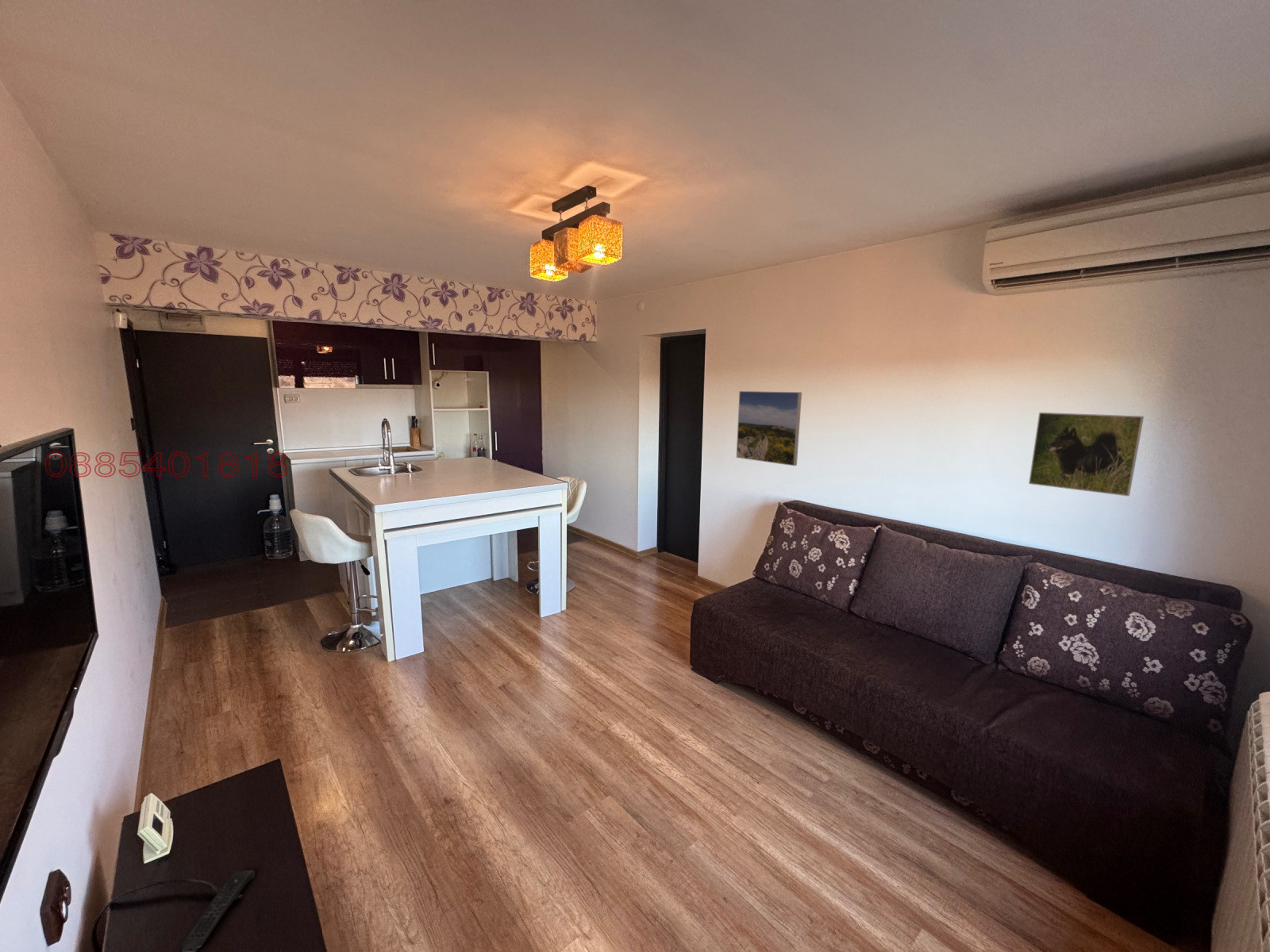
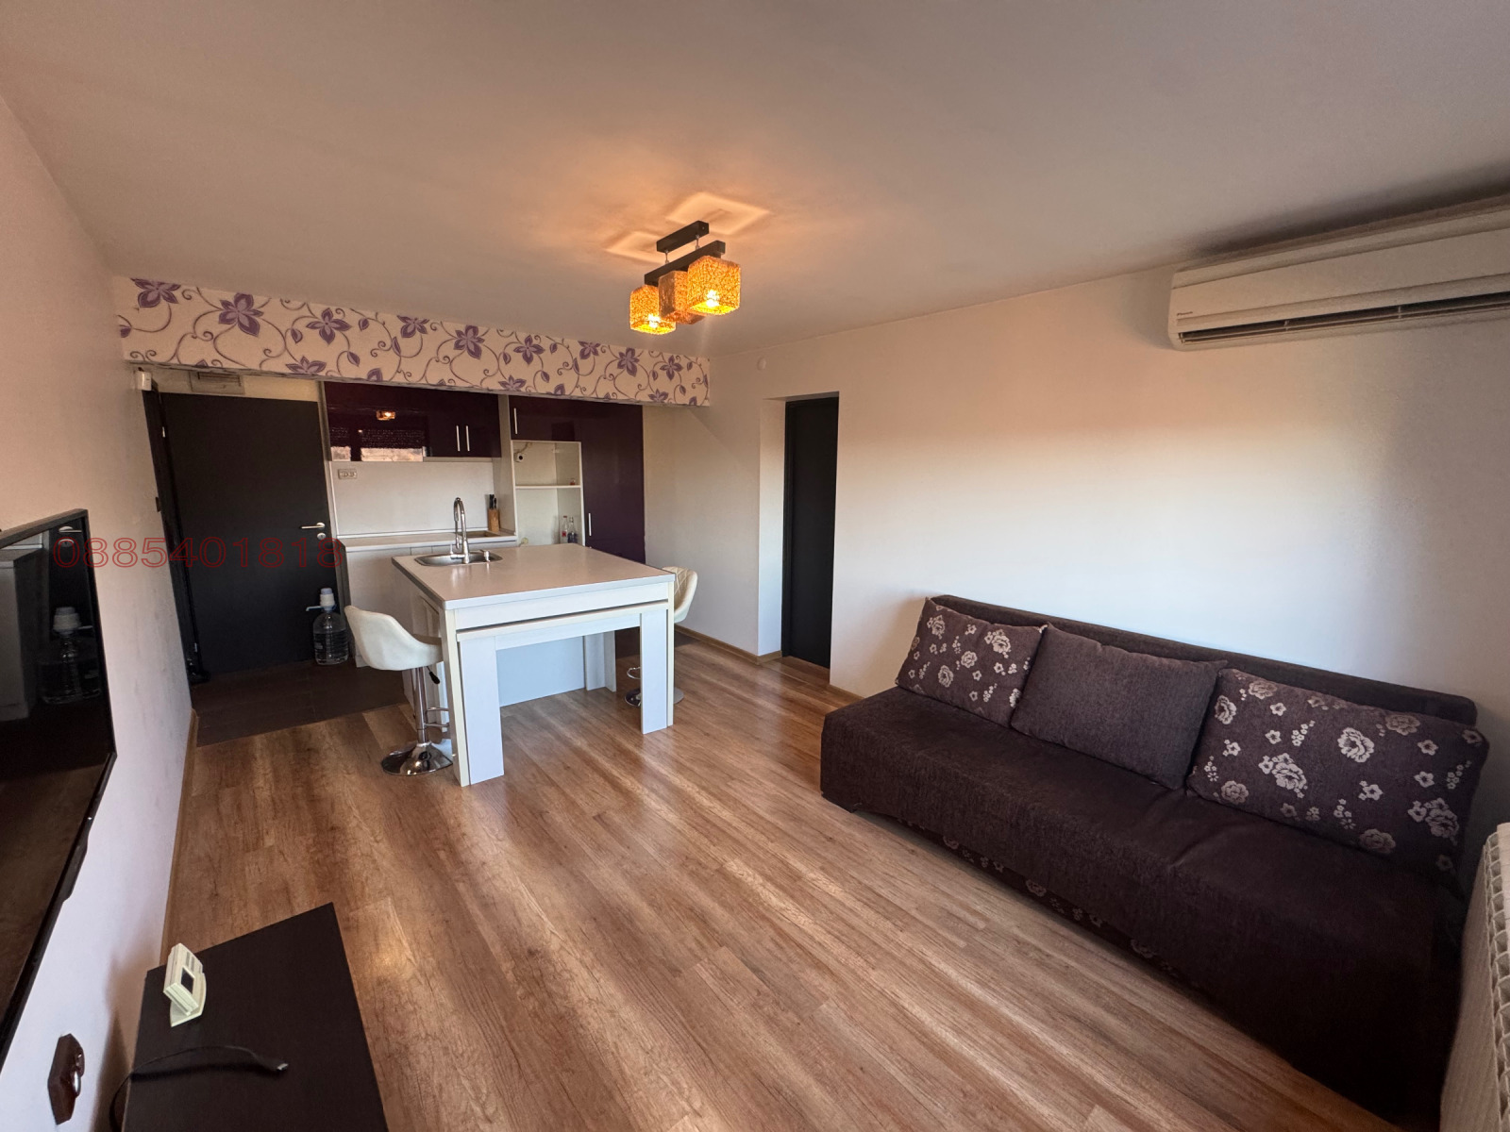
- remote control [179,869,256,952]
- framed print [1028,412,1145,497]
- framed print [736,390,802,466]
